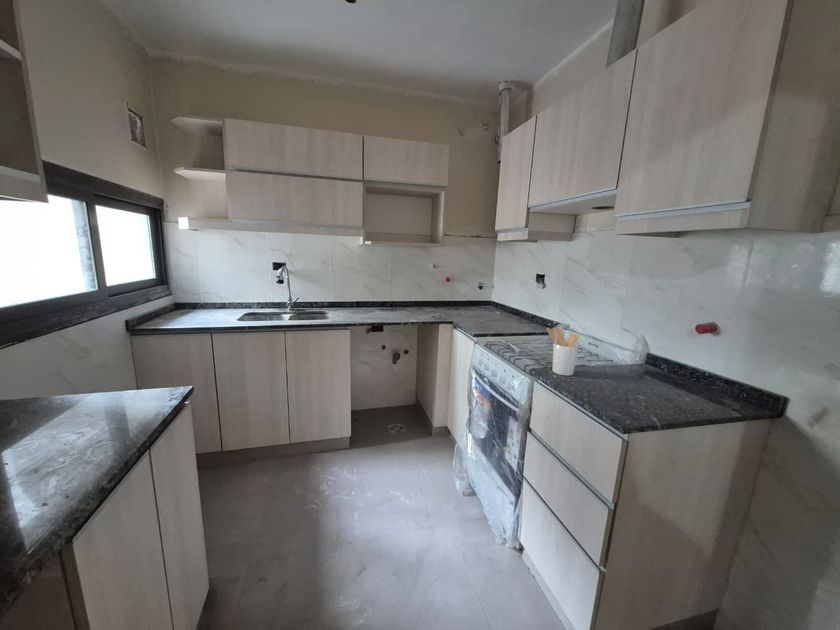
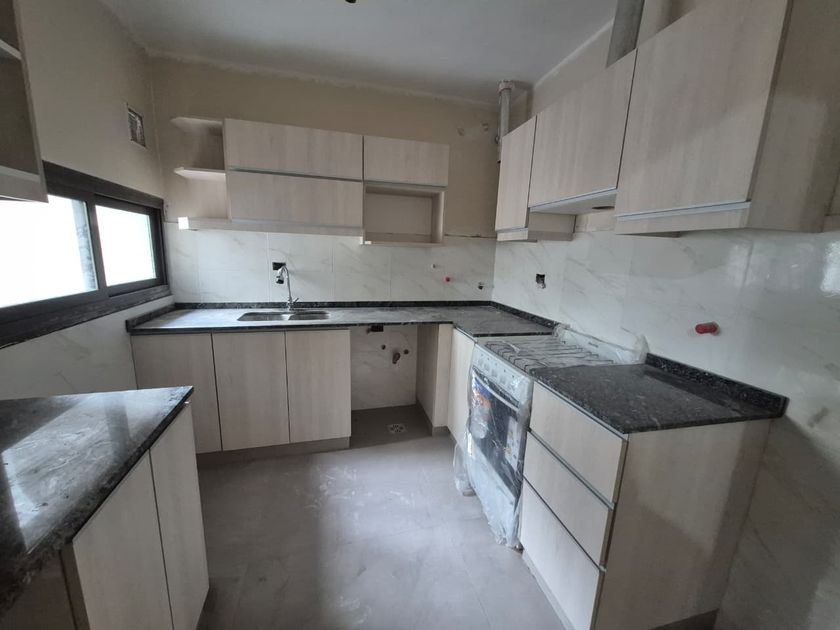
- utensil holder [545,327,581,377]
